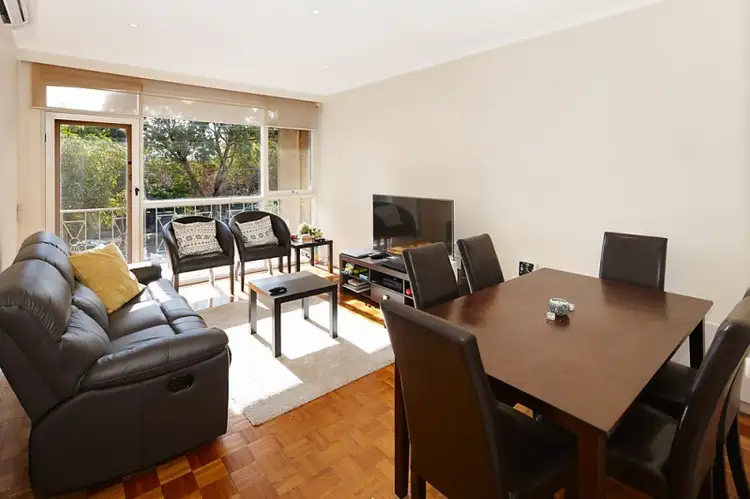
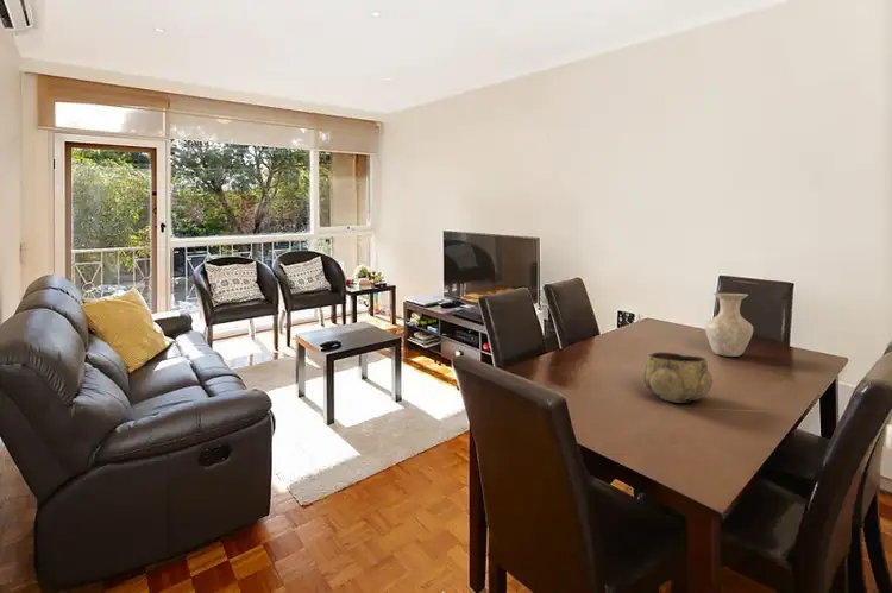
+ vase [704,292,754,358]
+ decorative bowl [641,351,714,404]
